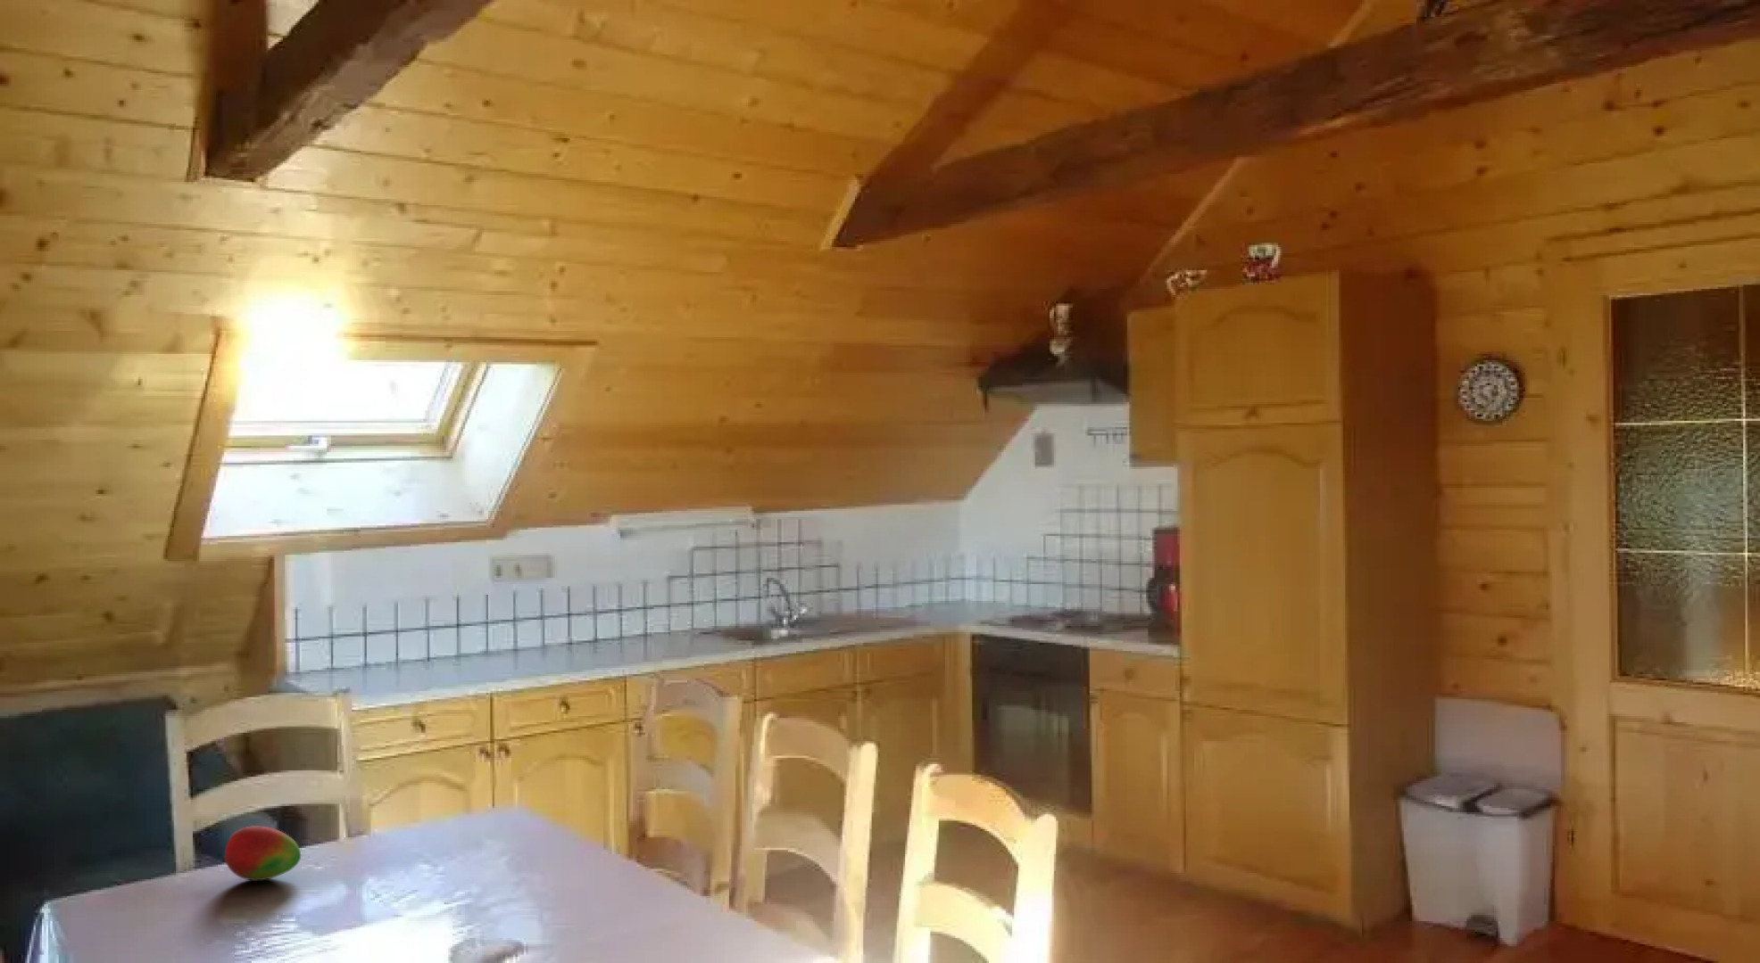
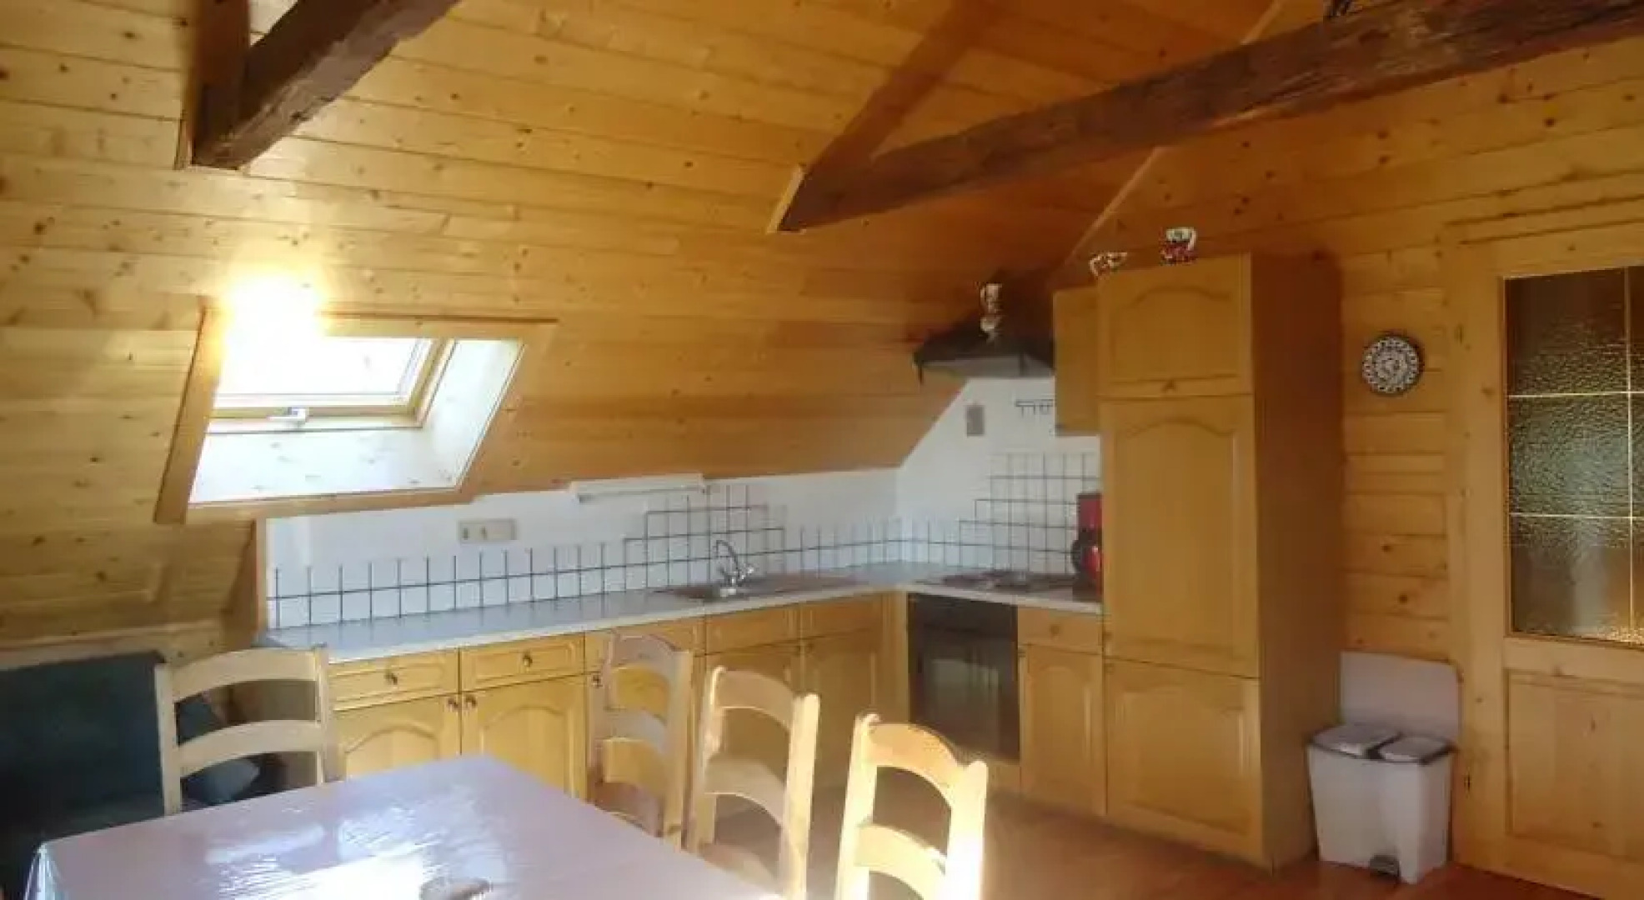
- fruit [224,824,301,882]
